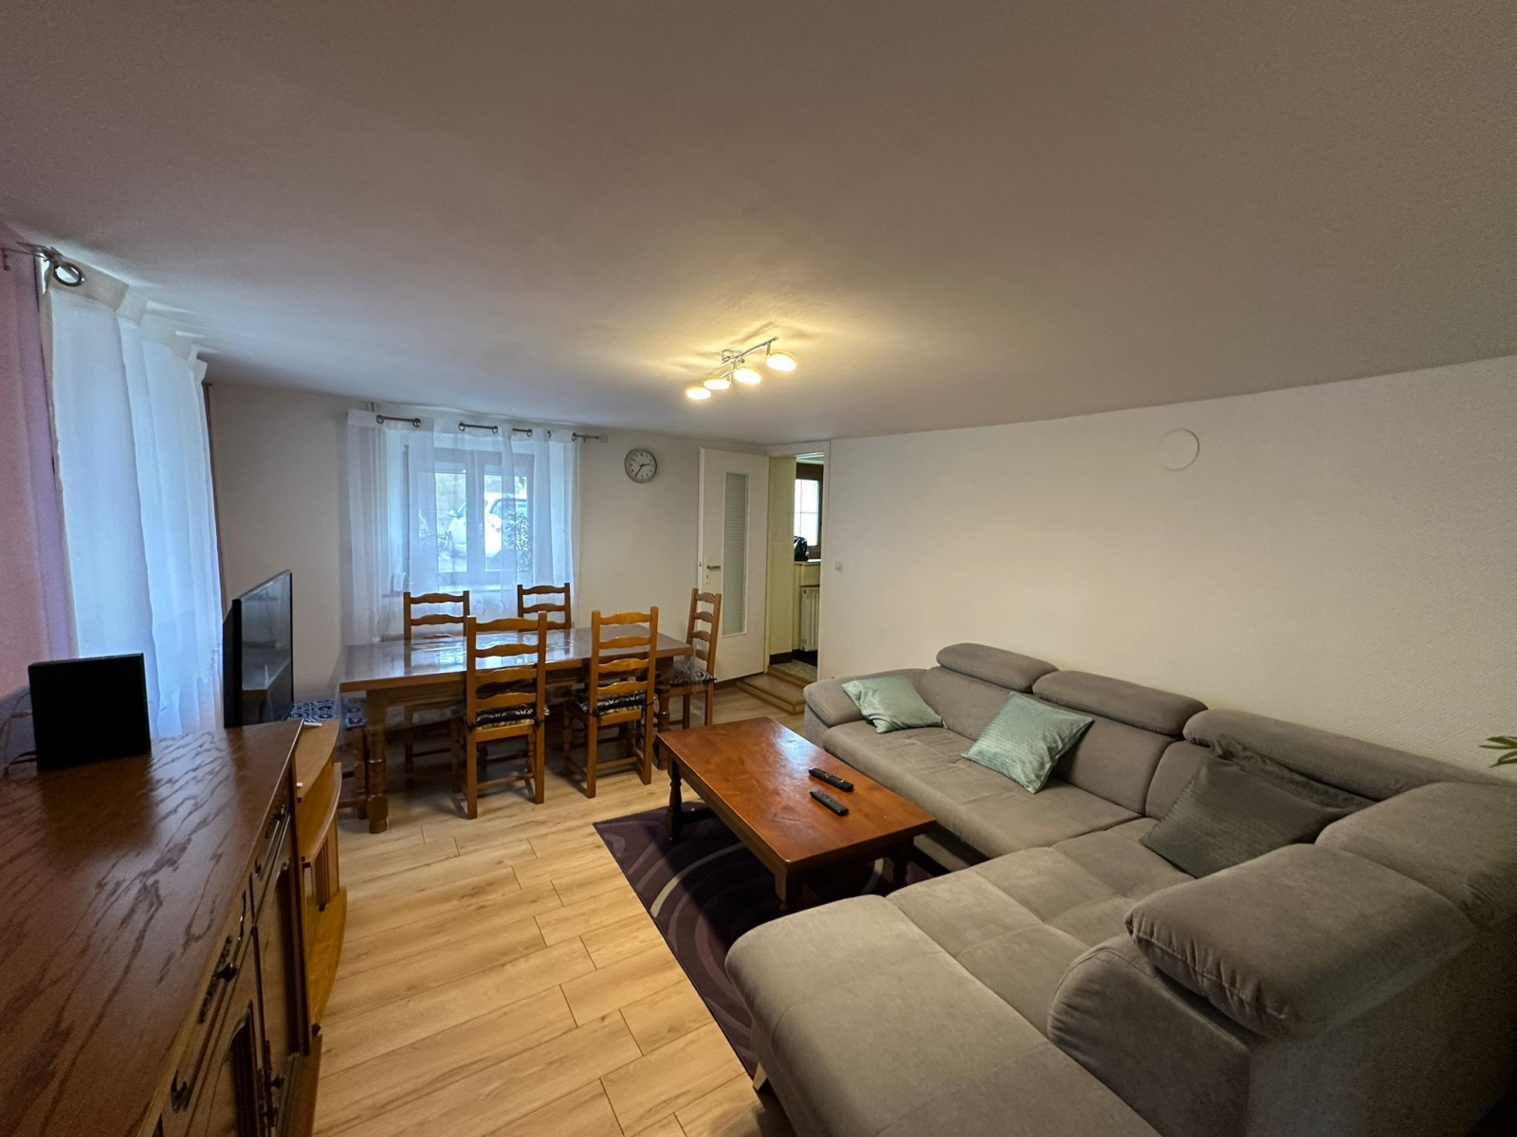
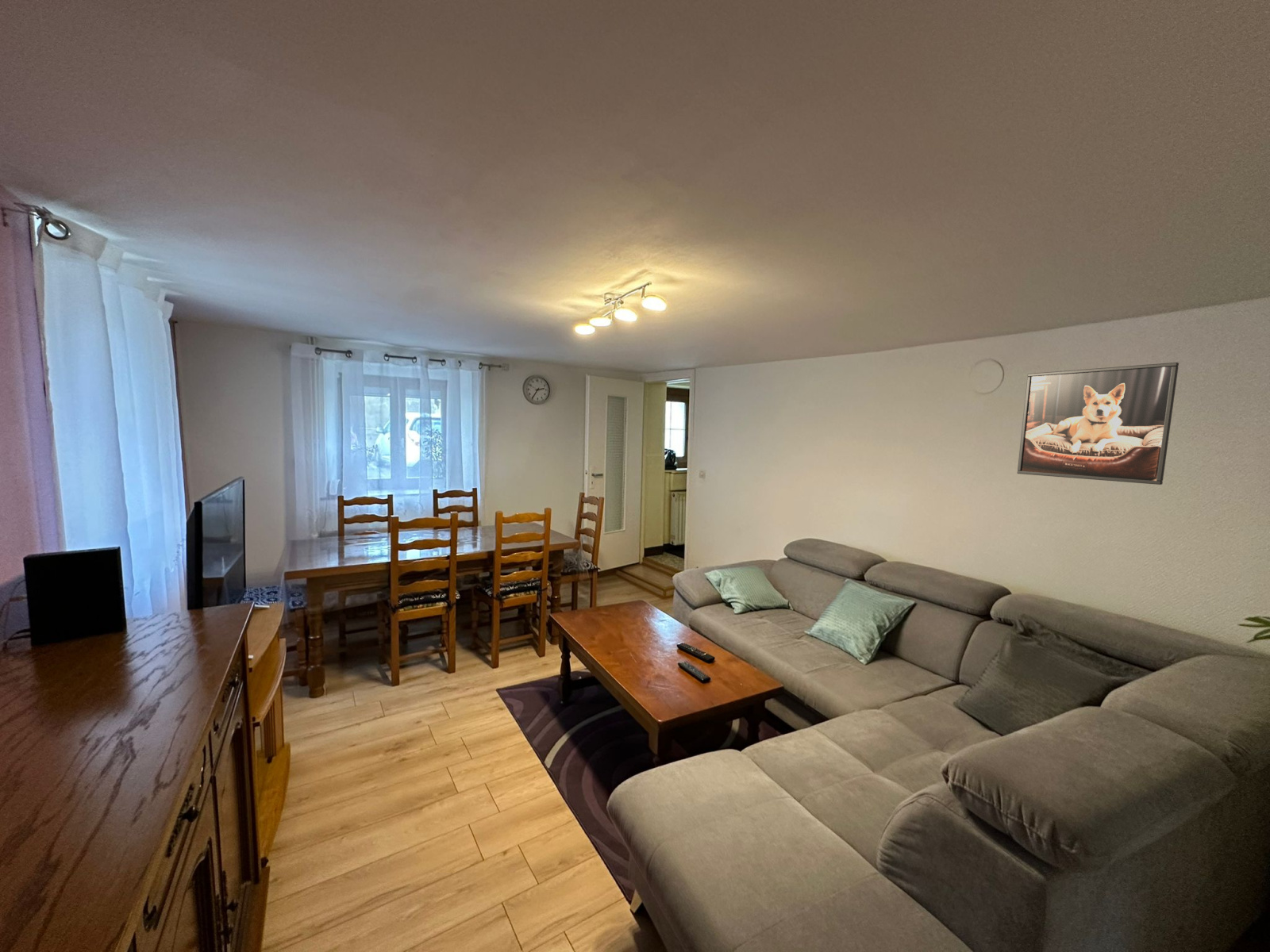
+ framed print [1017,362,1180,486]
